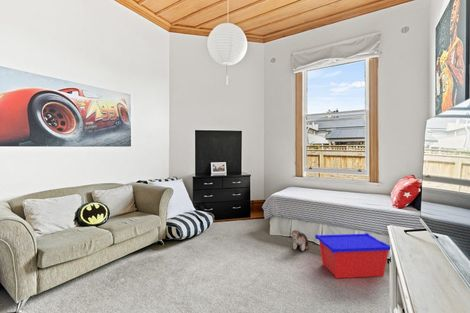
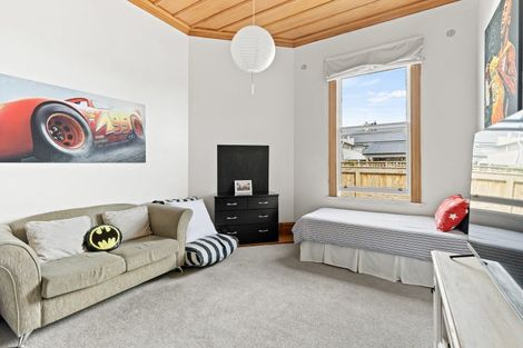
- storage bin [314,232,391,280]
- plush toy [291,229,310,252]
